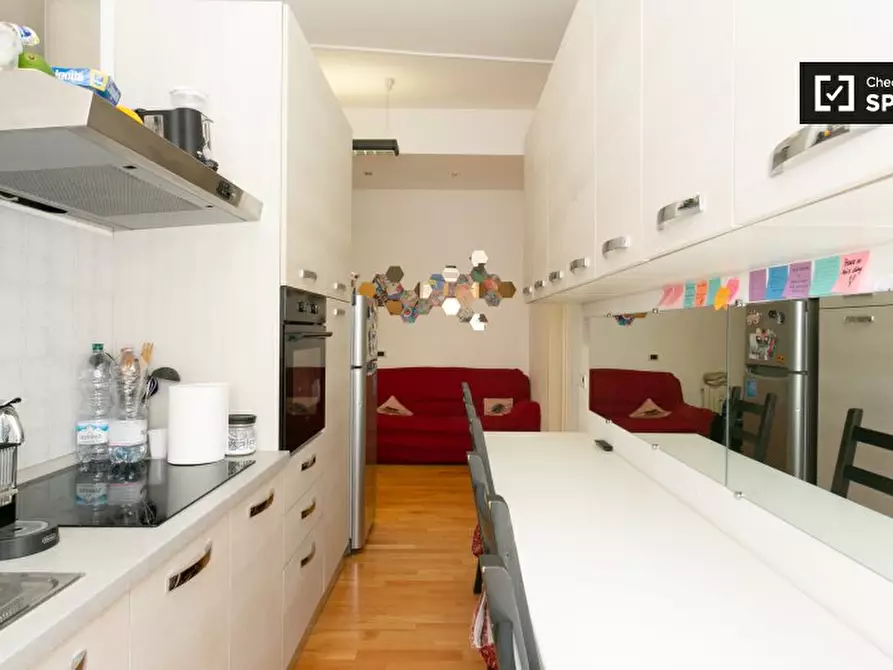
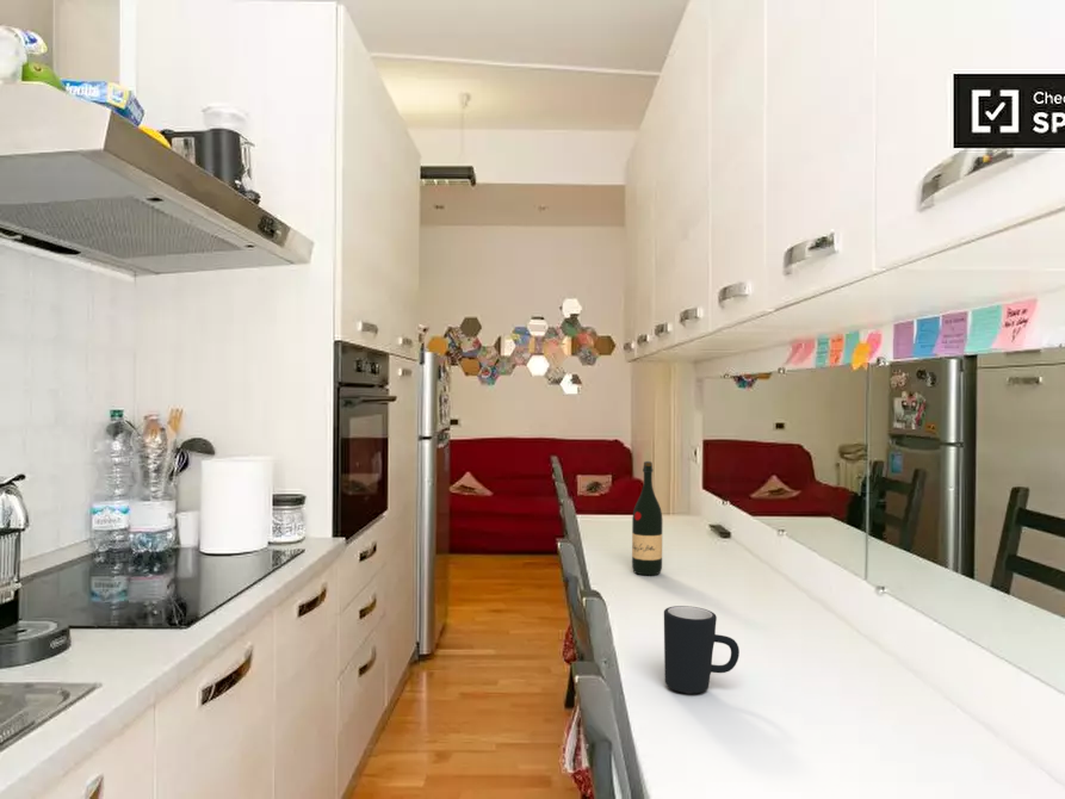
+ wine bottle [631,460,663,577]
+ mug [663,605,741,694]
